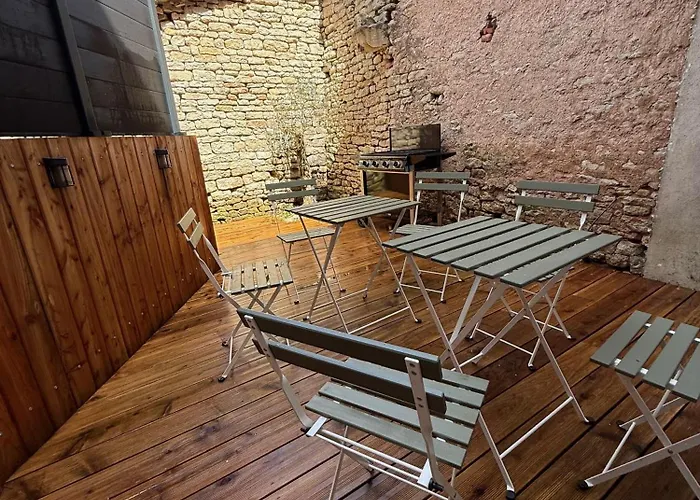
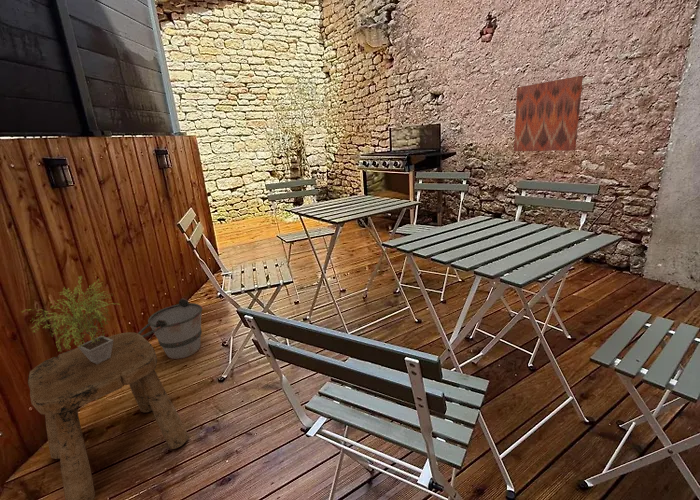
+ potted plant [21,275,121,364]
+ wall art [513,75,584,152]
+ stool [27,331,189,500]
+ bucket [137,297,203,360]
